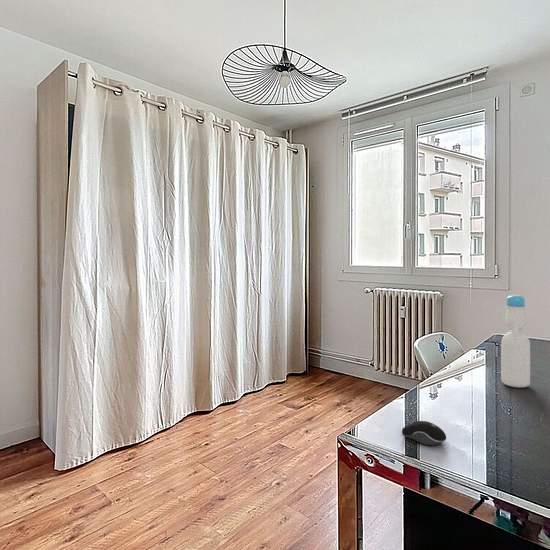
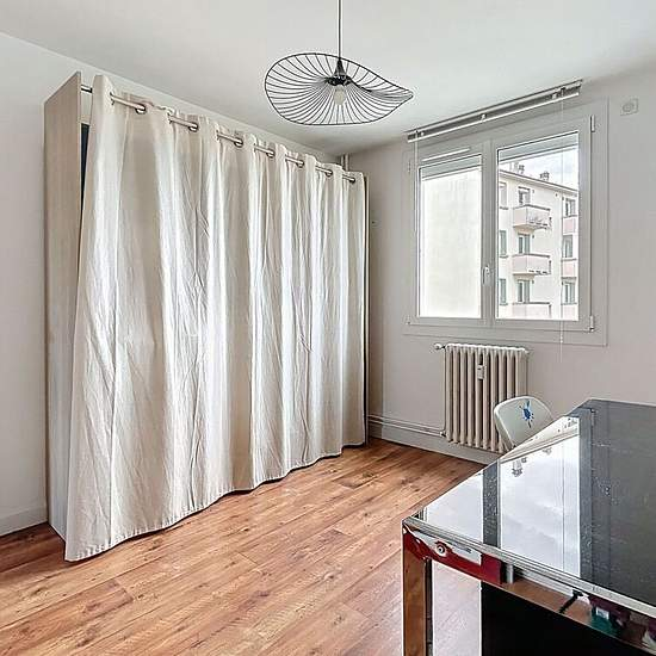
- bottle [500,293,531,389]
- computer mouse [401,420,447,446]
